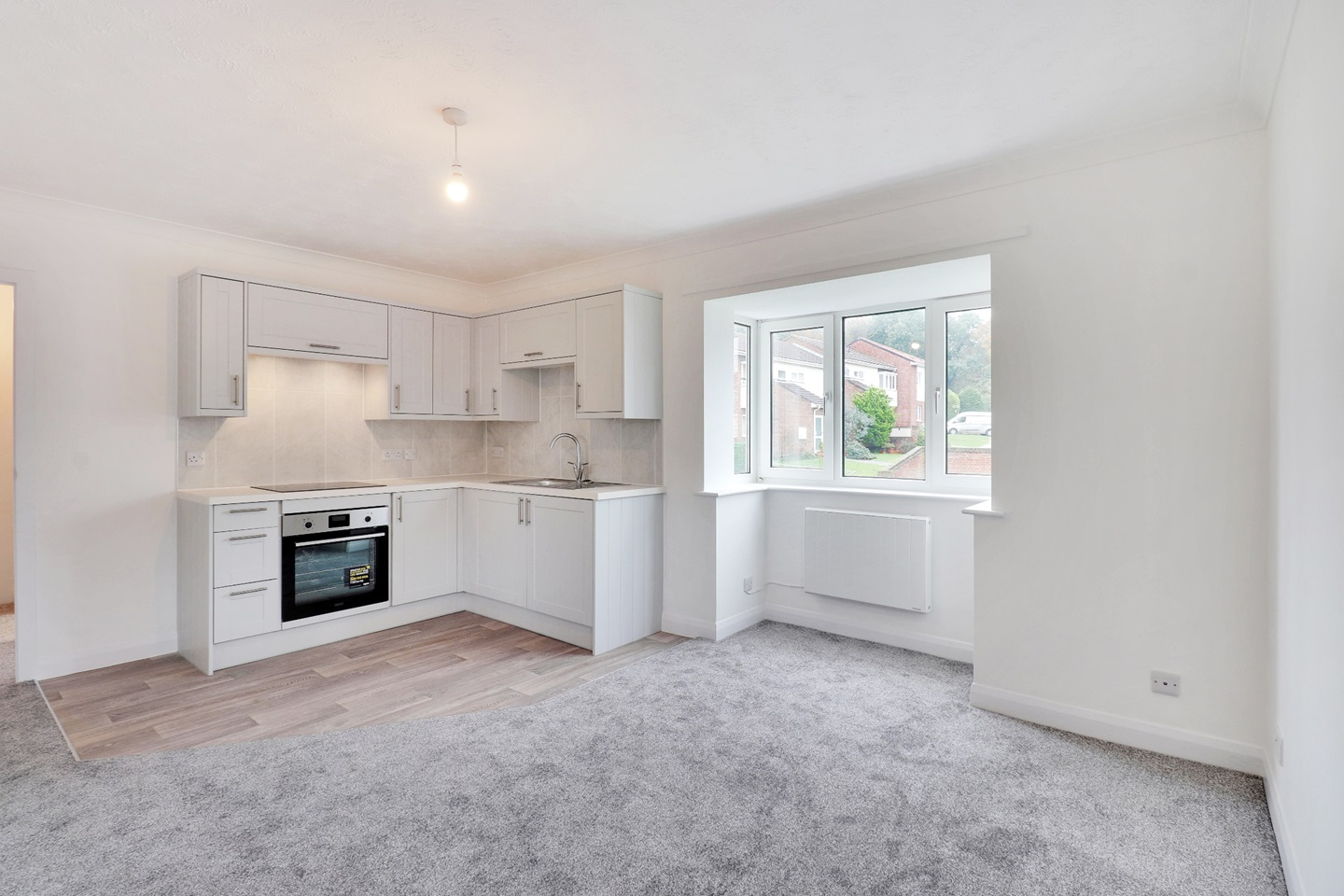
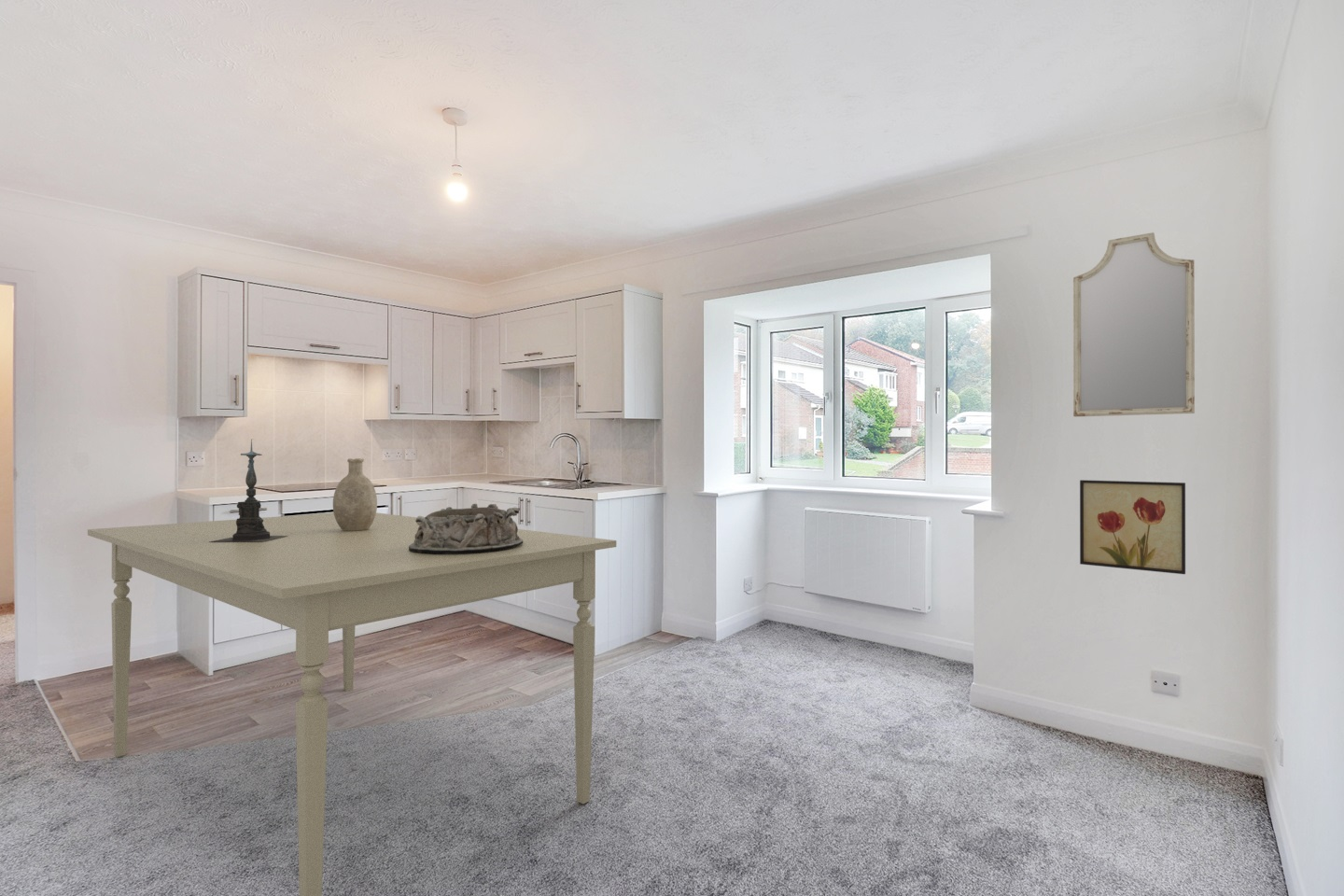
+ decorative vase [332,457,378,531]
+ dining table [87,511,617,896]
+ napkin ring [409,503,523,554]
+ home mirror [1072,231,1196,417]
+ candle holder [209,438,287,542]
+ wall art [1079,479,1186,575]
